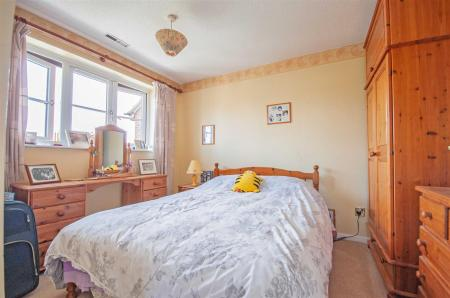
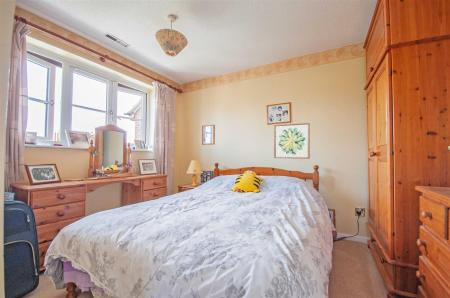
+ wall art [273,122,311,160]
